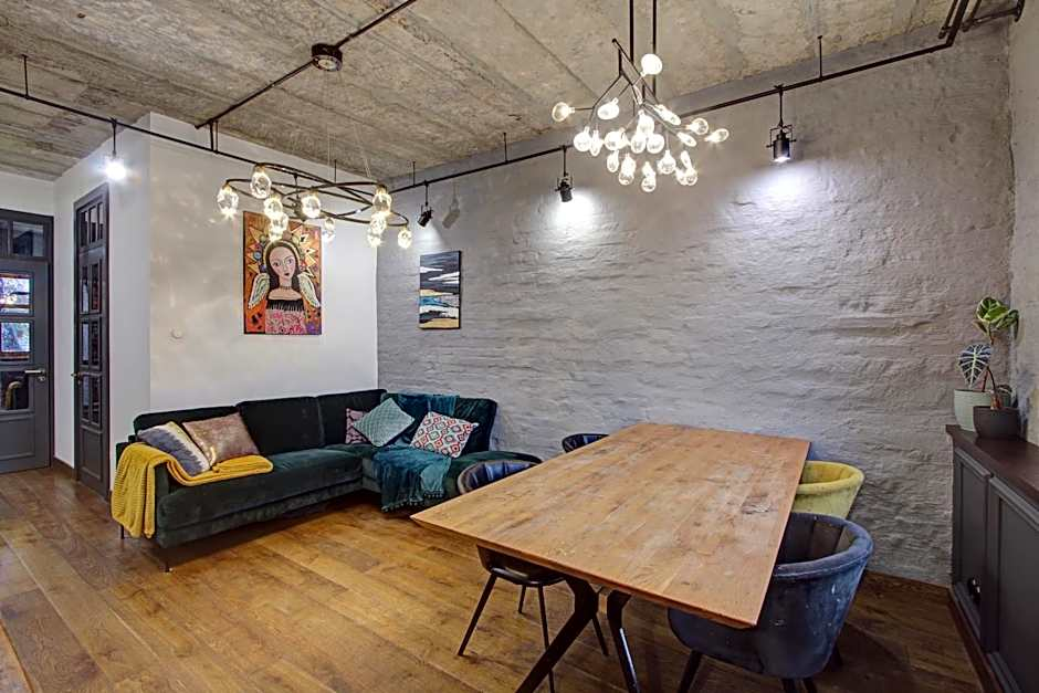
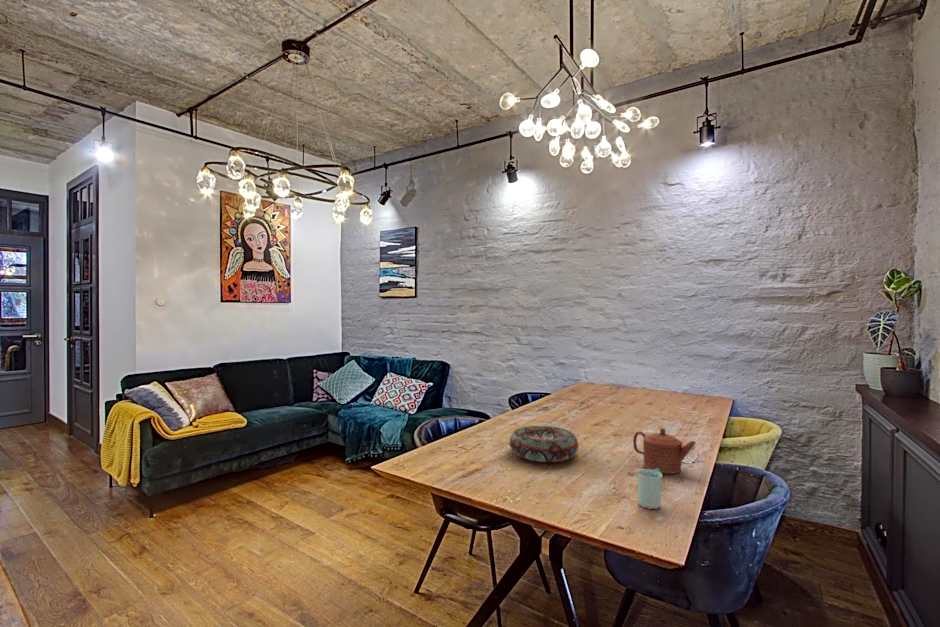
+ teapot [632,427,697,475]
+ cup [635,468,663,510]
+ decorative bowl [509,425,579,463]
